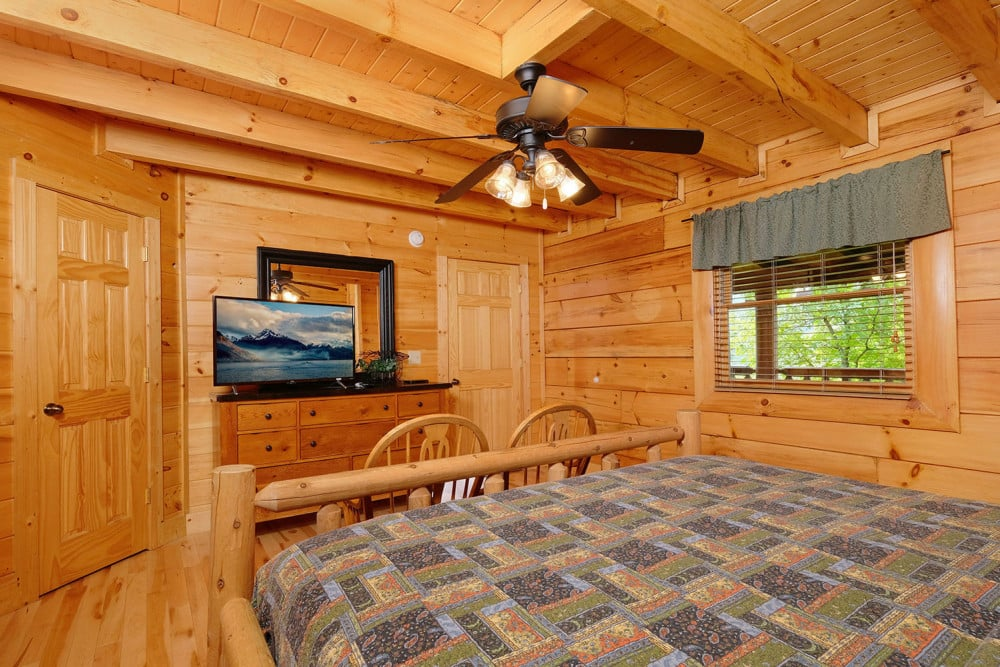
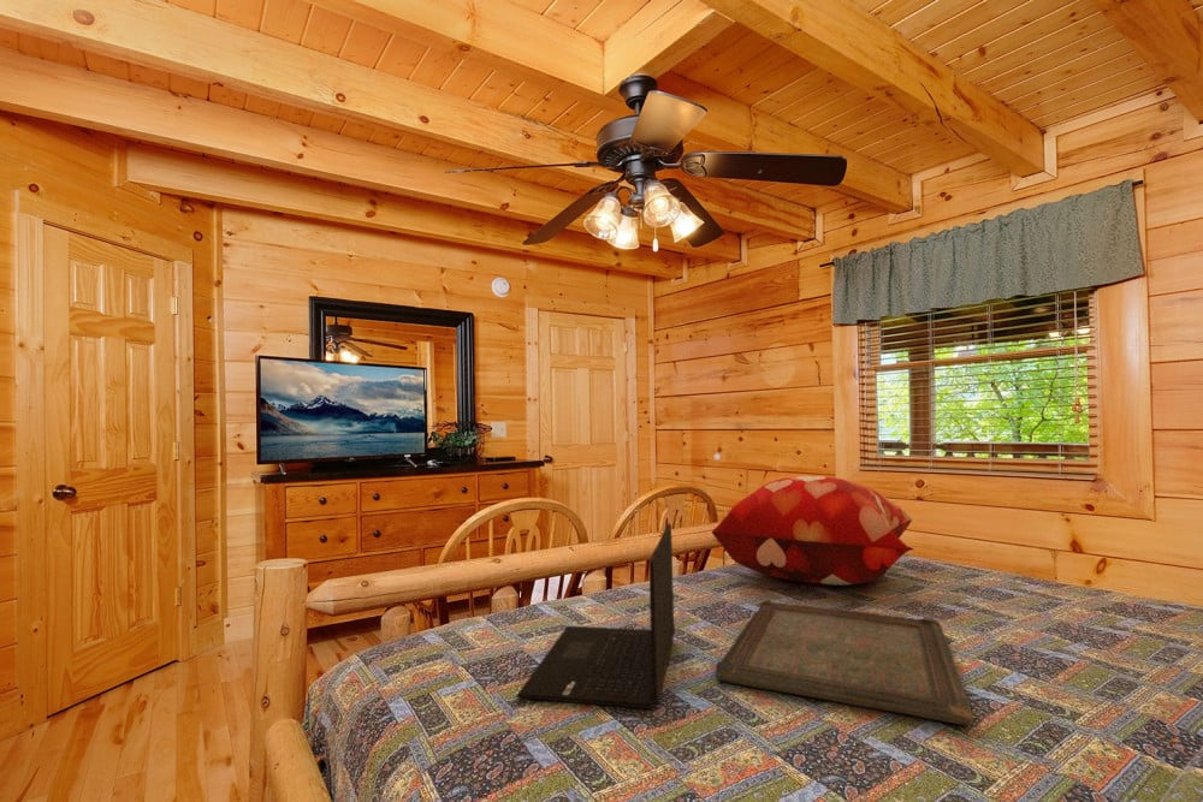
+ laptop [515,522,676,711]
+ serving tray [715,600,974,726]
+ decorative pillow [711,475,915,586]
